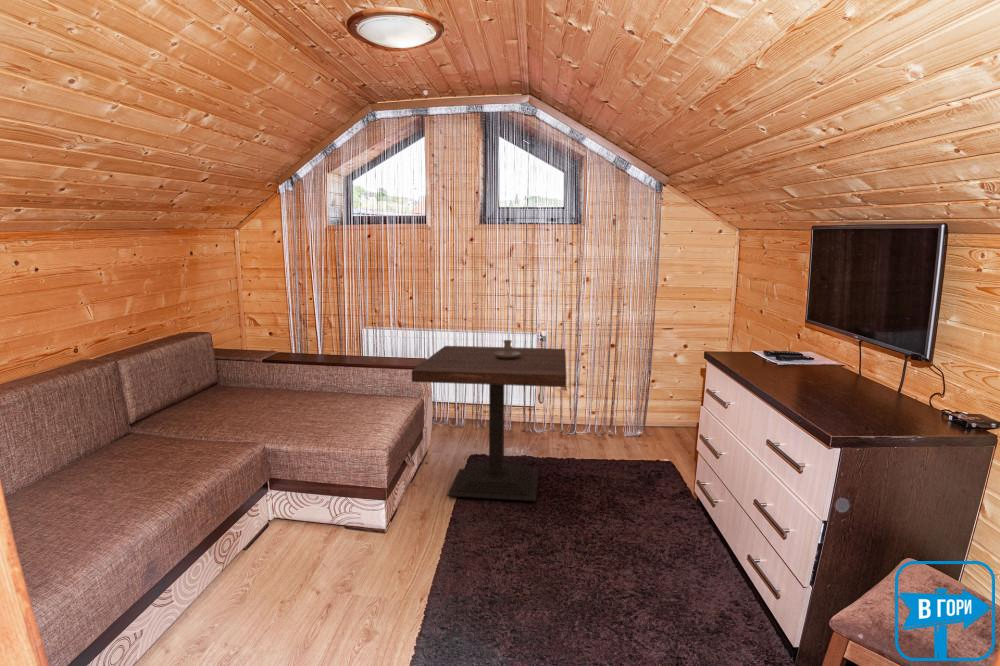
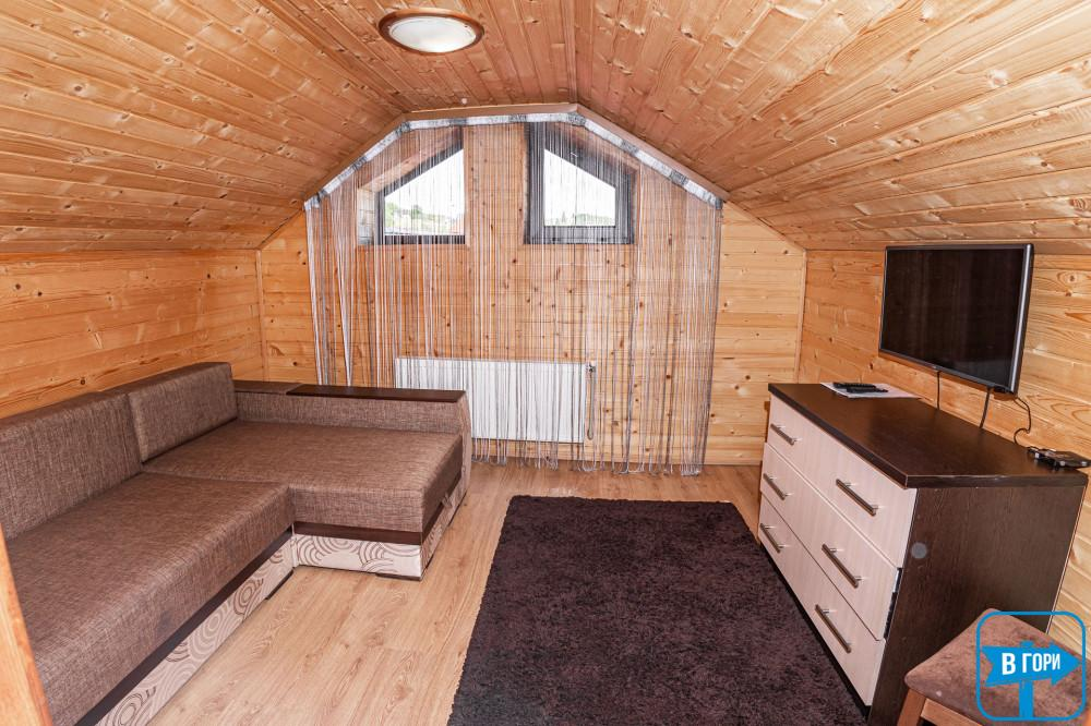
- side table [411,345,568,502]
- candle holder [494,339,521,359]
